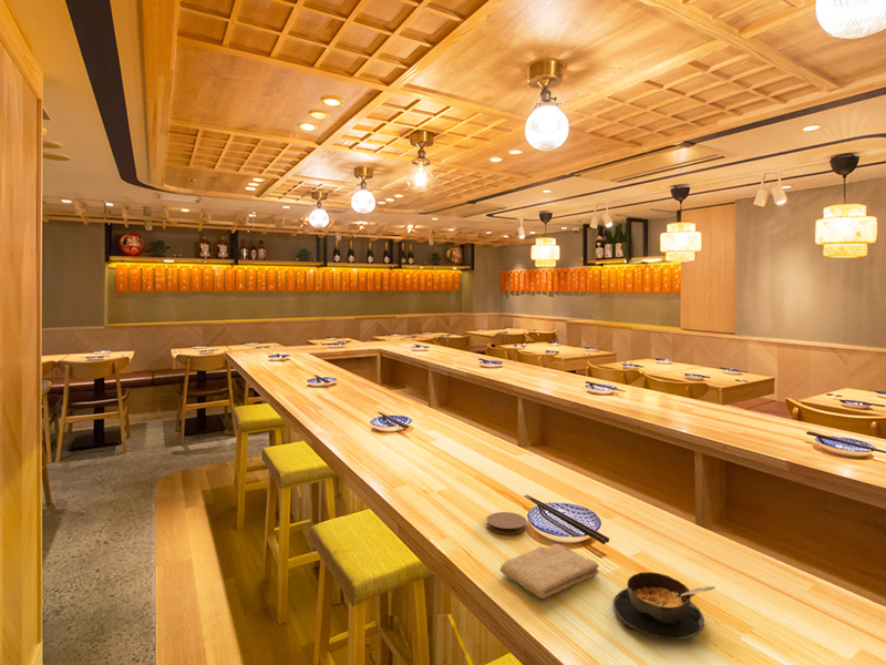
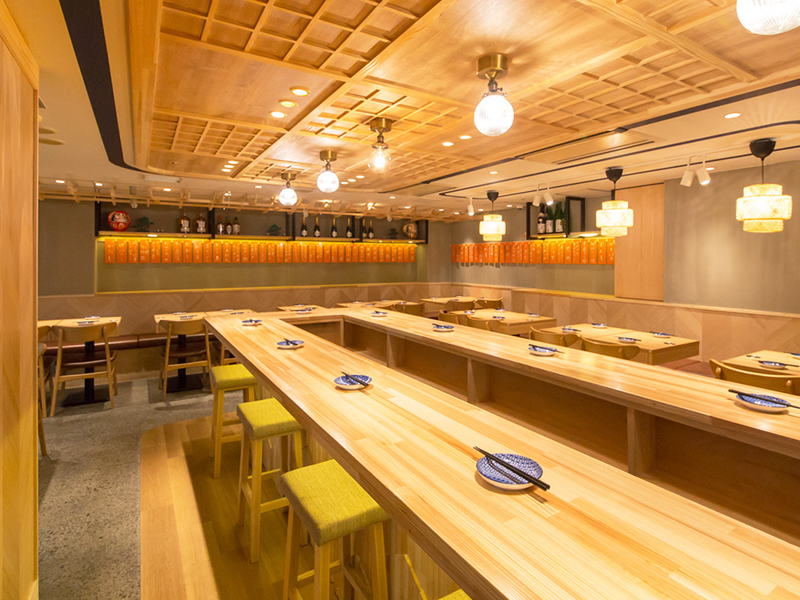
- coaster [486,511,528,535]
- soup bowl [612,571,718,640]
- washcloth [499,543,600,600]
